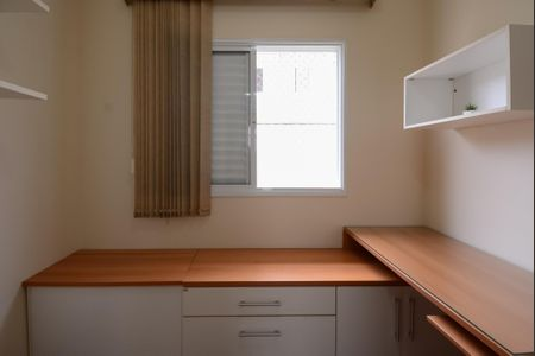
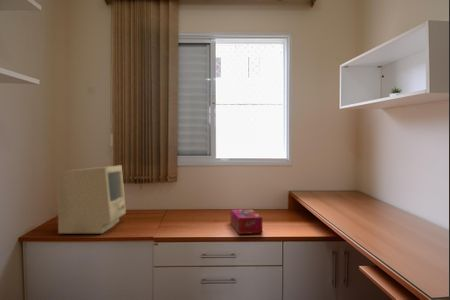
+ tissue box [230,208,263,235]
+ computer monitor [57,164,127,234]
